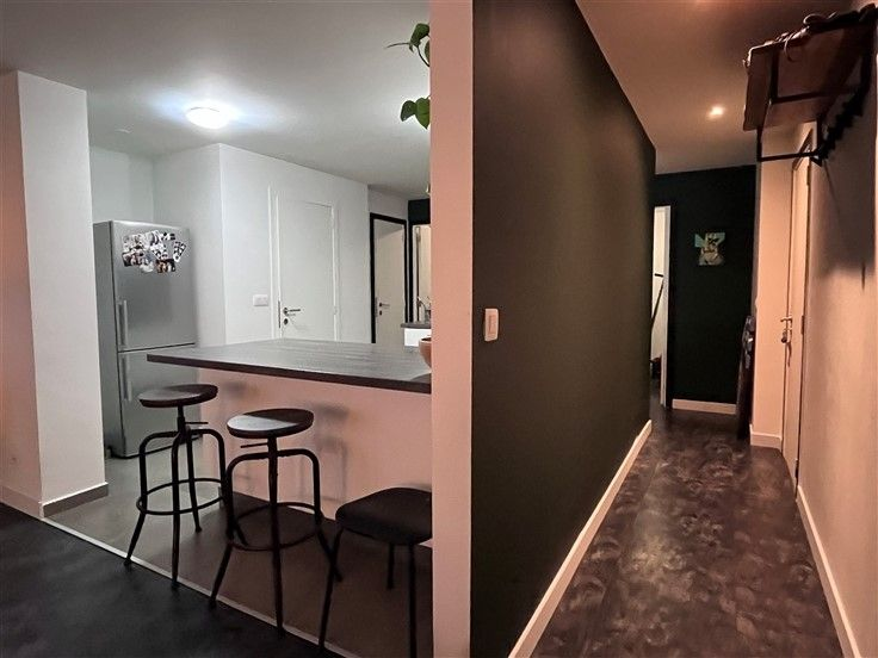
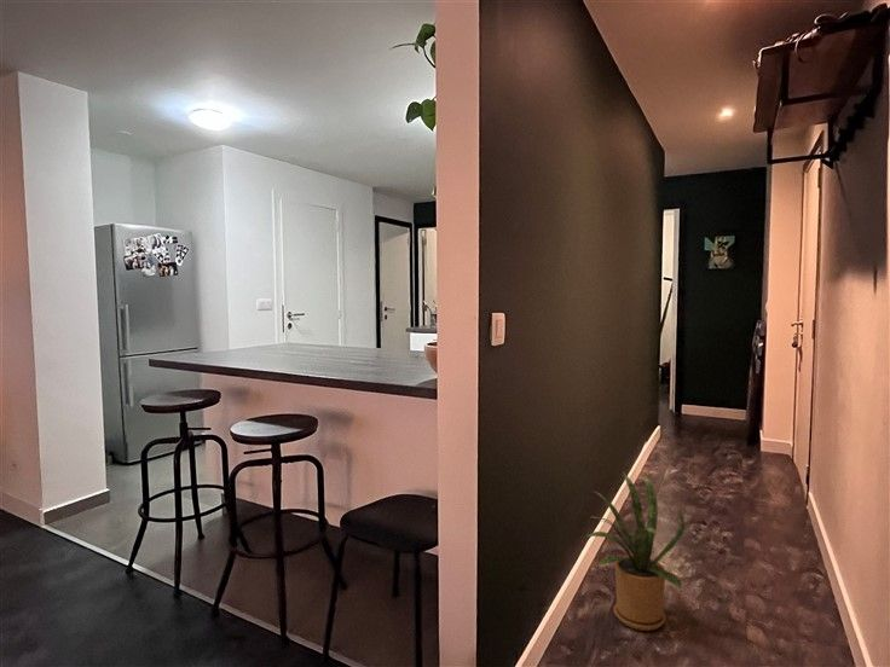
+ house plant [585,471,686,632]
